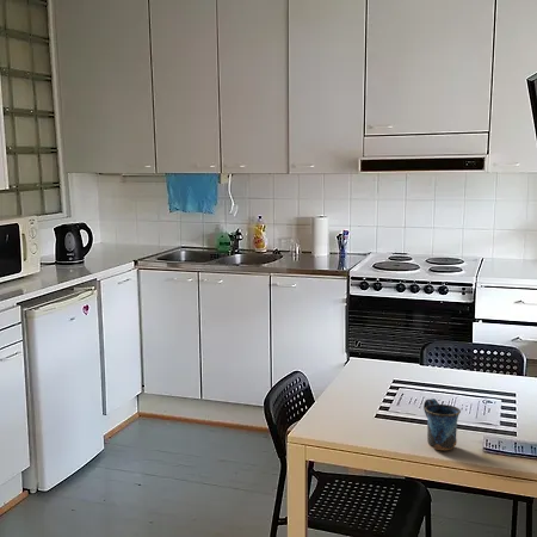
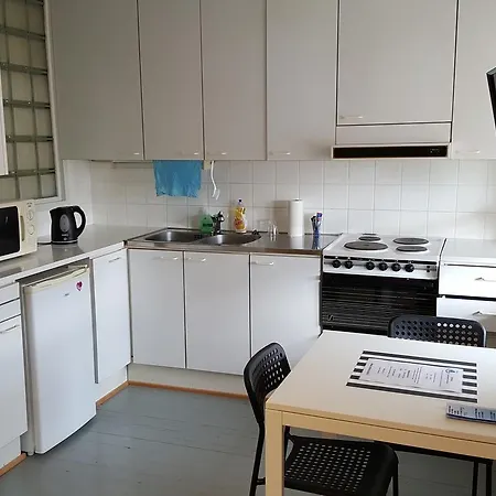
- mug [422,397,462,451]
